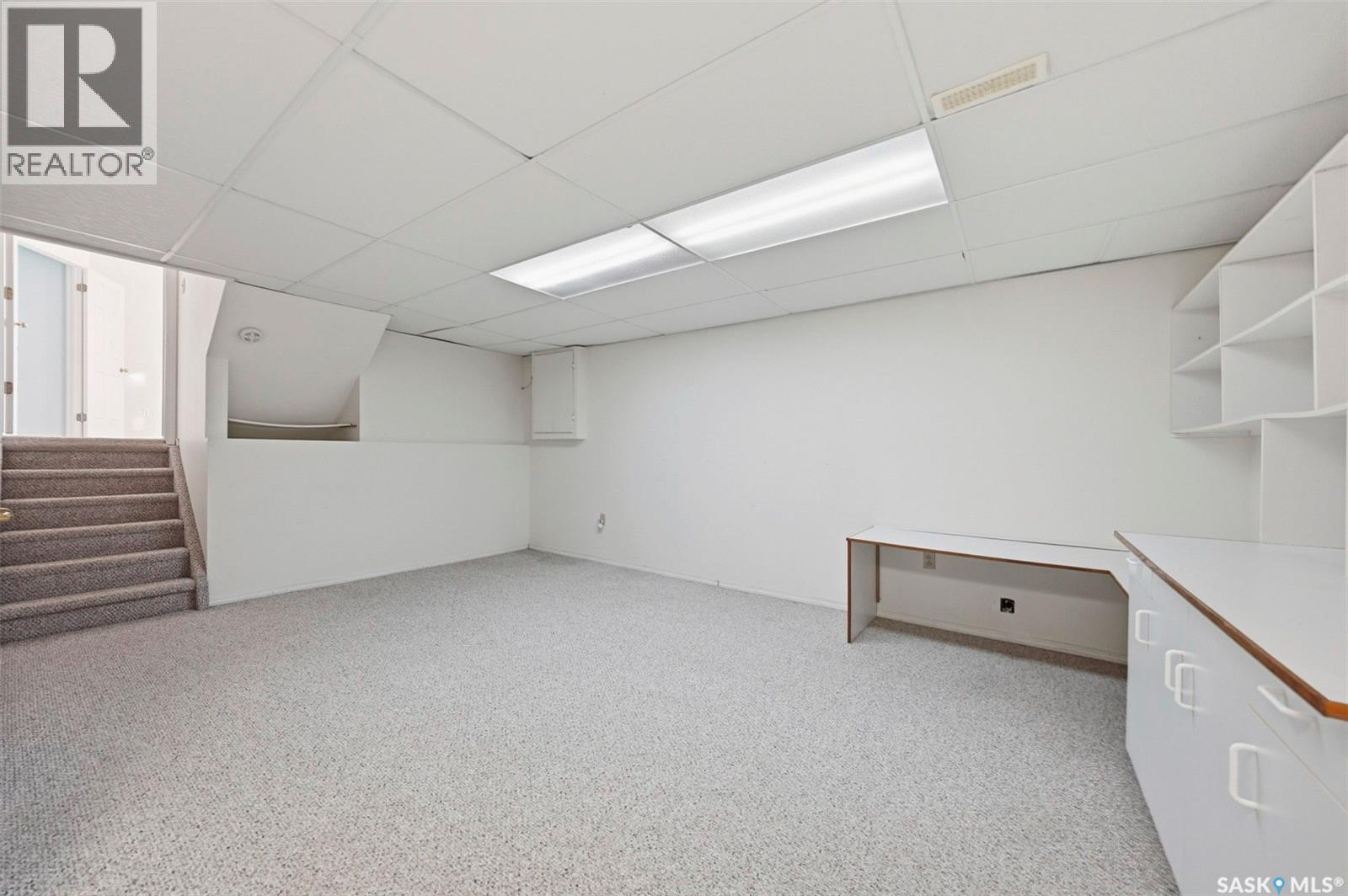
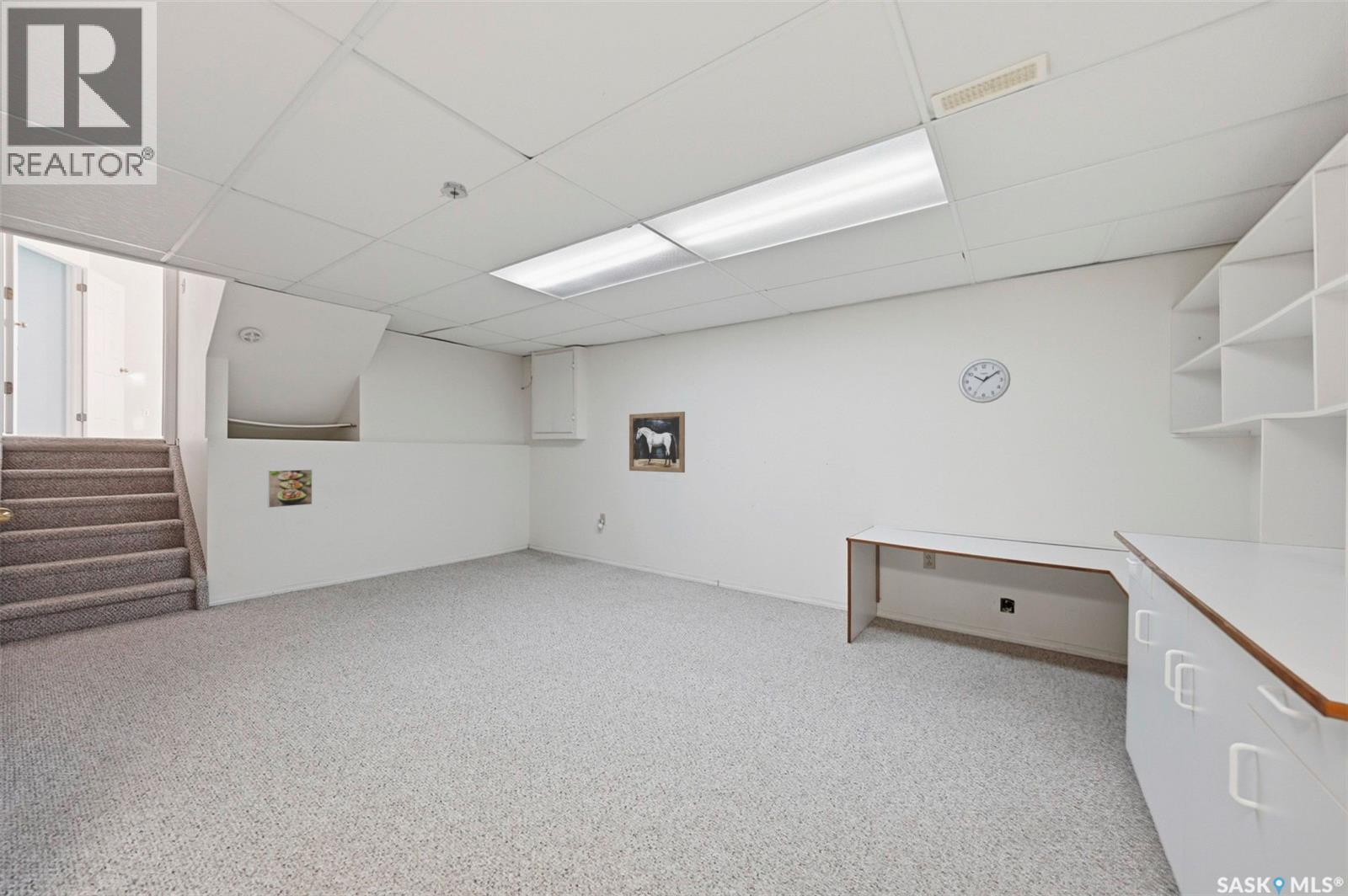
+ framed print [266,468,313,509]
+ wall art [629,411,686,473]
+ wall clock [958,358,1011,404]
+ smoke detector [438,180,469,200]
